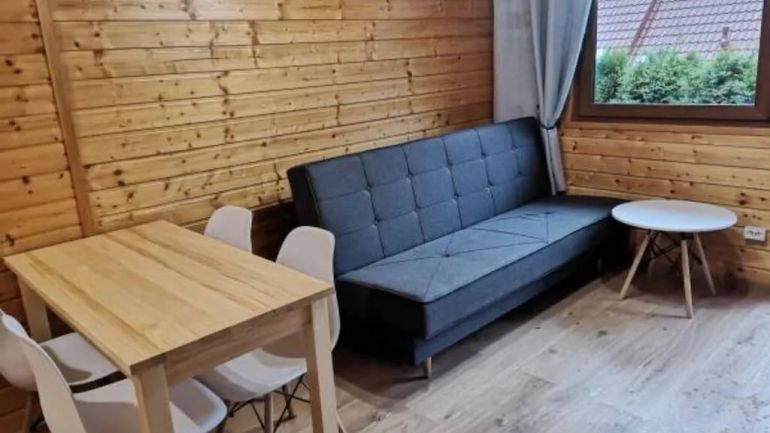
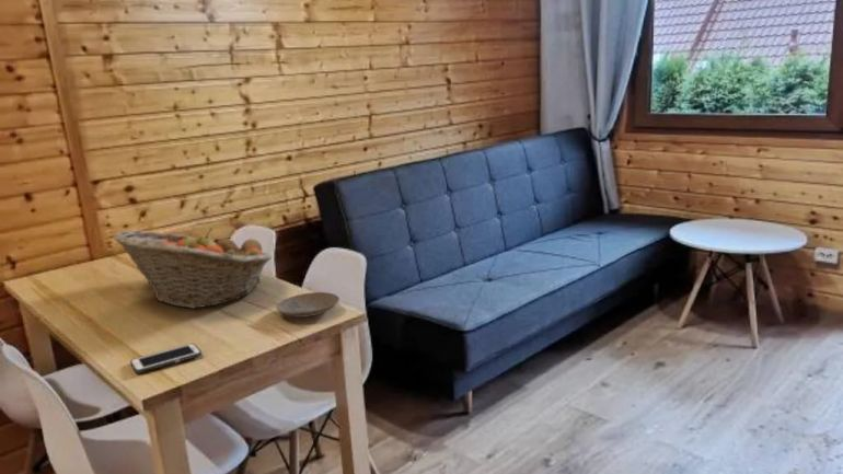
+ cell phone [129,343,203,374]
+ fruit basket [113,227,273,310]
+ plate [275,291,340,319]
